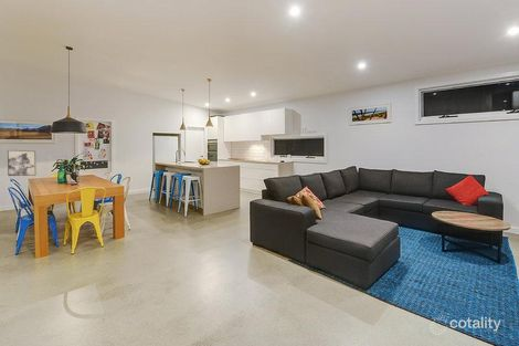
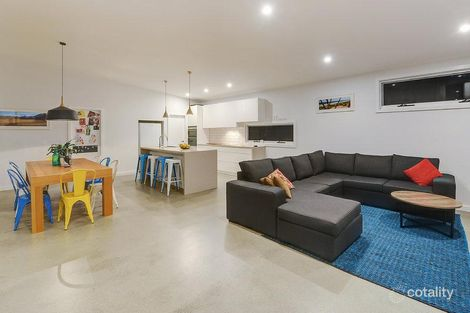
- wall art [7,149,36,177]
